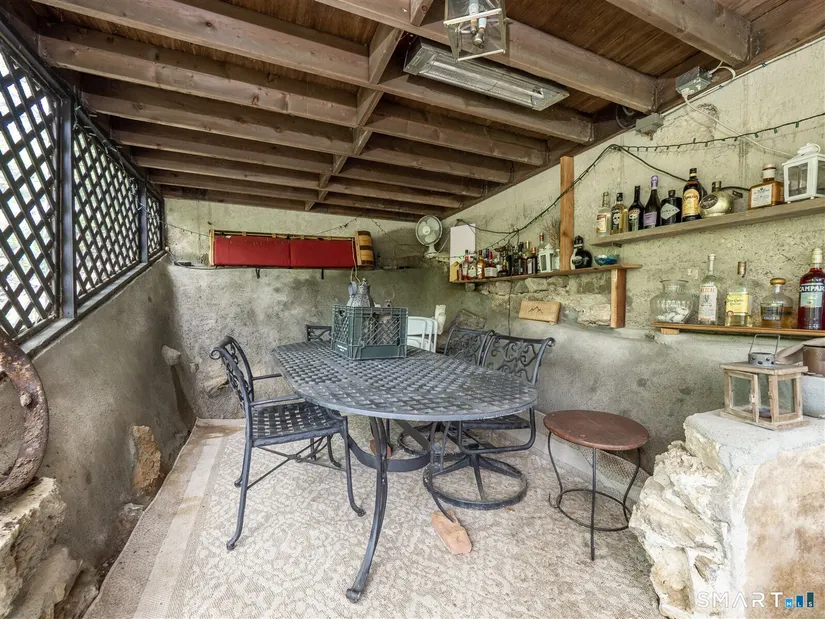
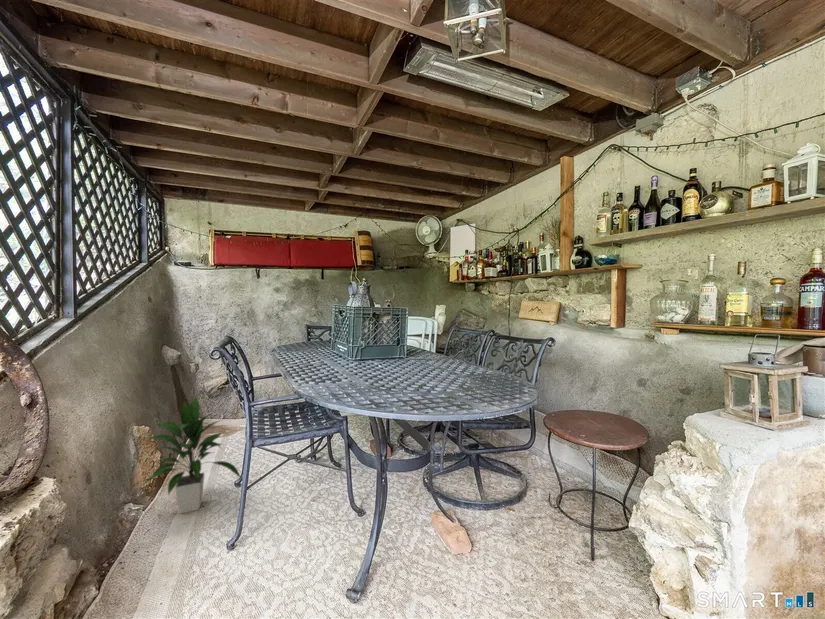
+ indoor plant [141,395,242,514]
